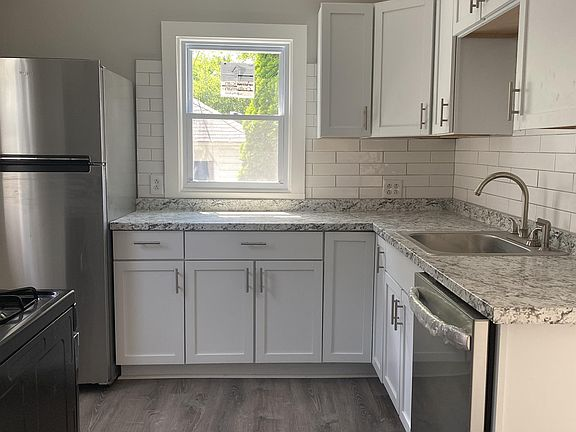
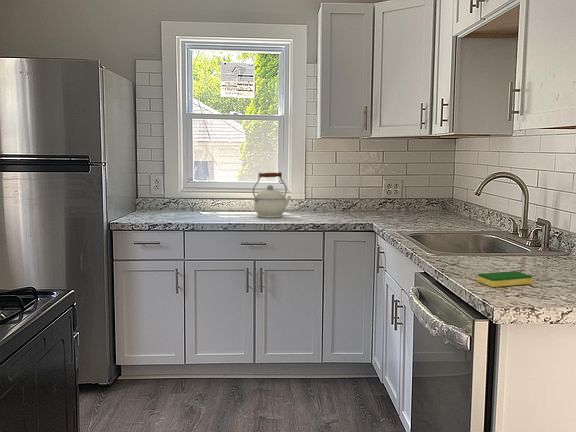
+ dish sponge [477,270,533,288]
+ kettle [252,171,292,219]
